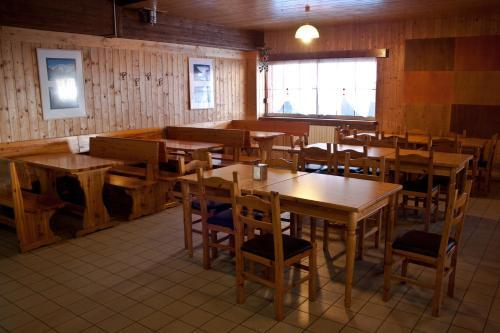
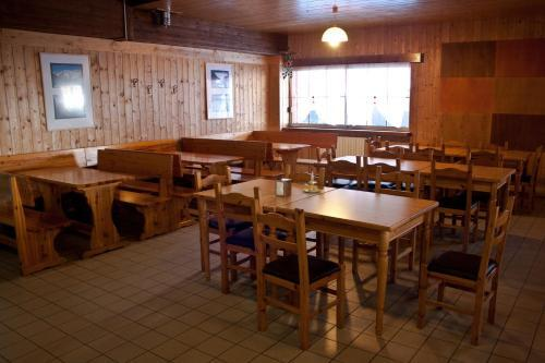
+ candle holder [302,170,323,194]
